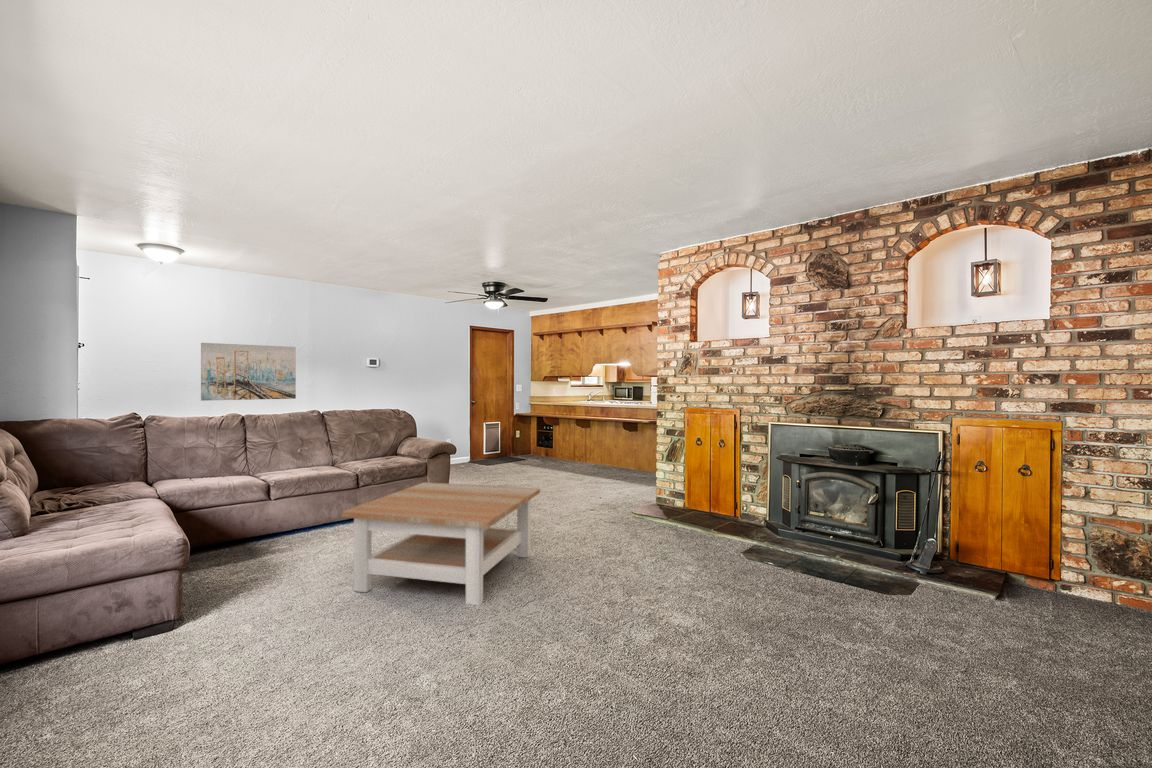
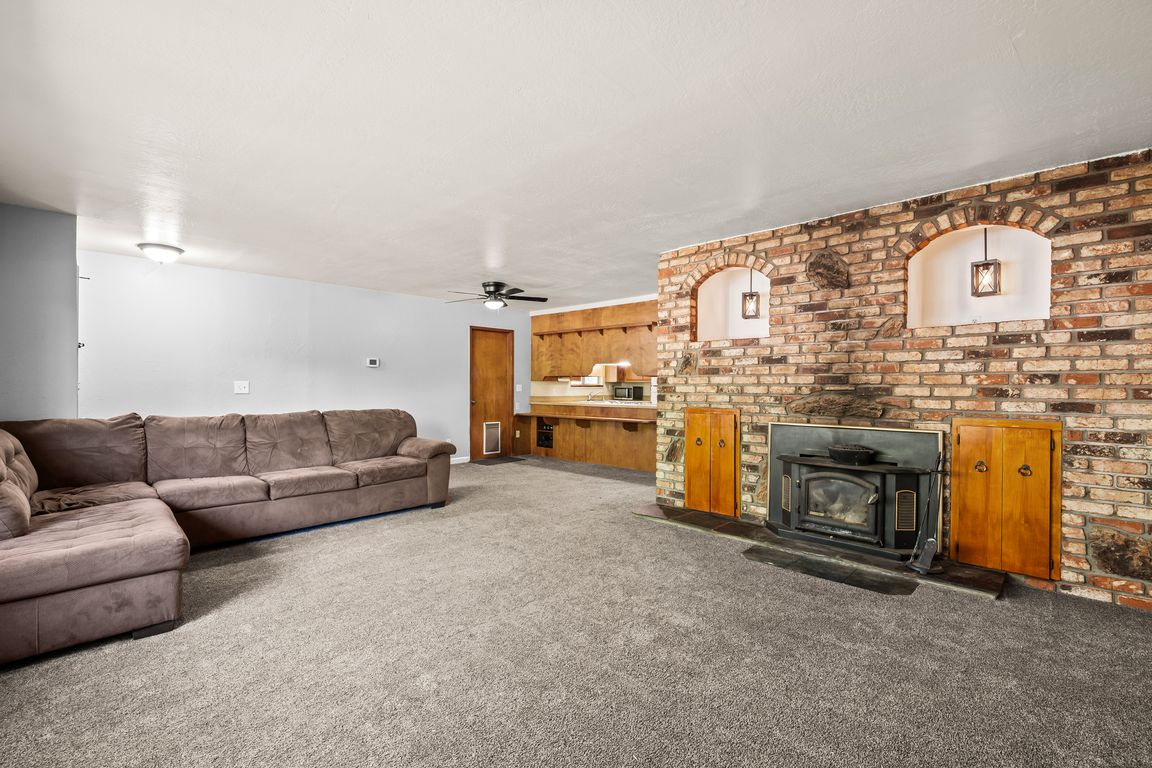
- coffee table [340,481,541,606]
- wall art [200,342,297,402]
